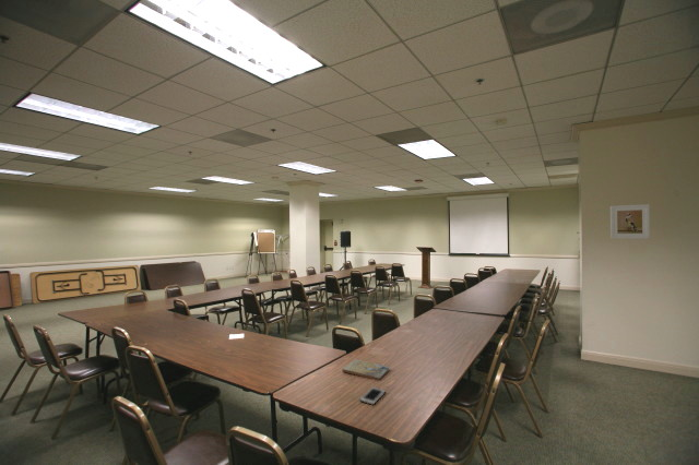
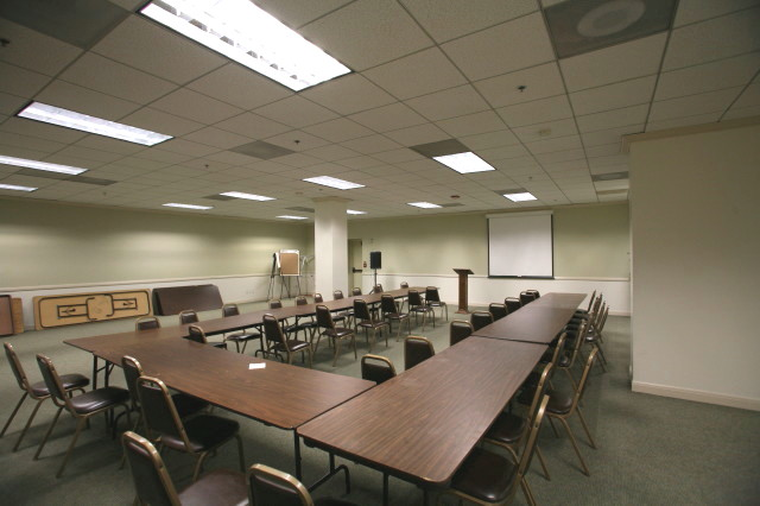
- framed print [609,203,651,240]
- cell phone [359,385,387,406]
- book [341,358,391,381]
